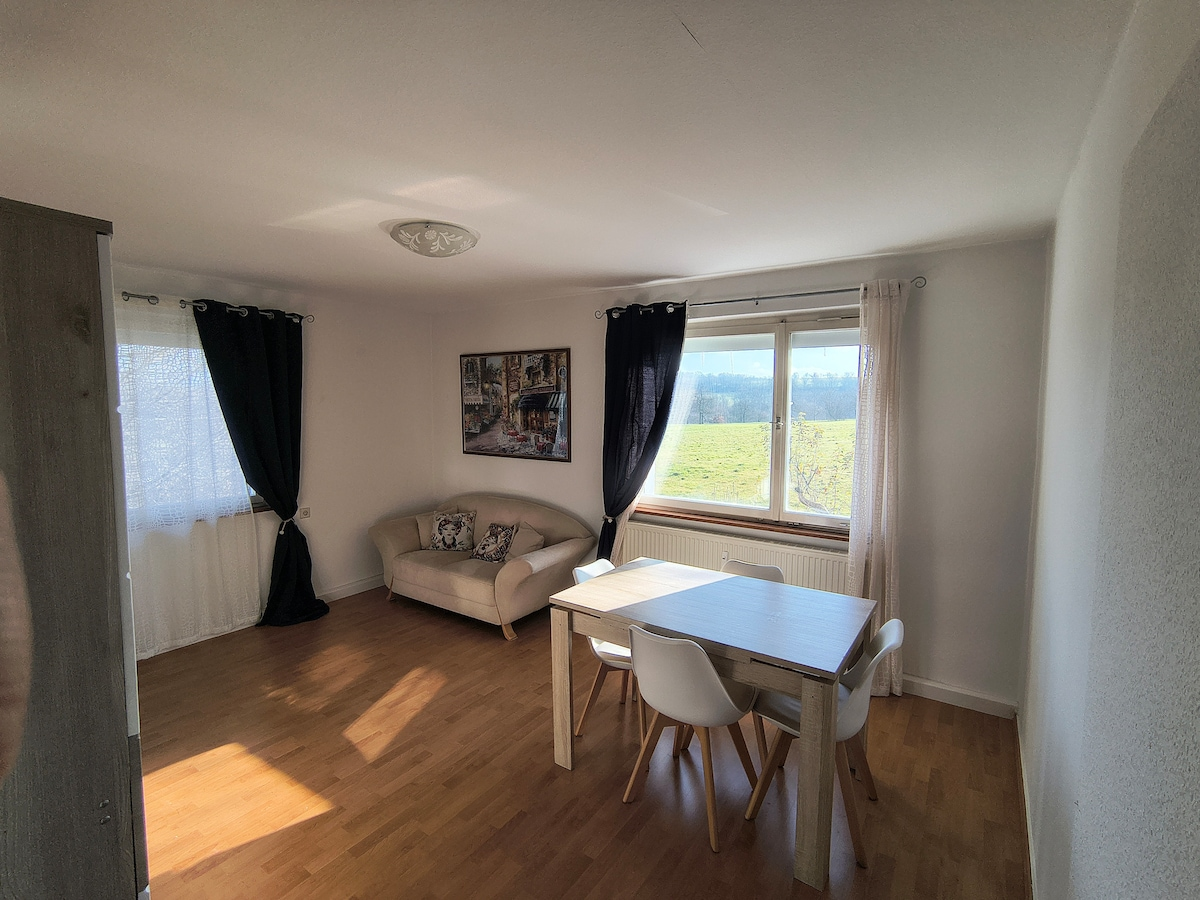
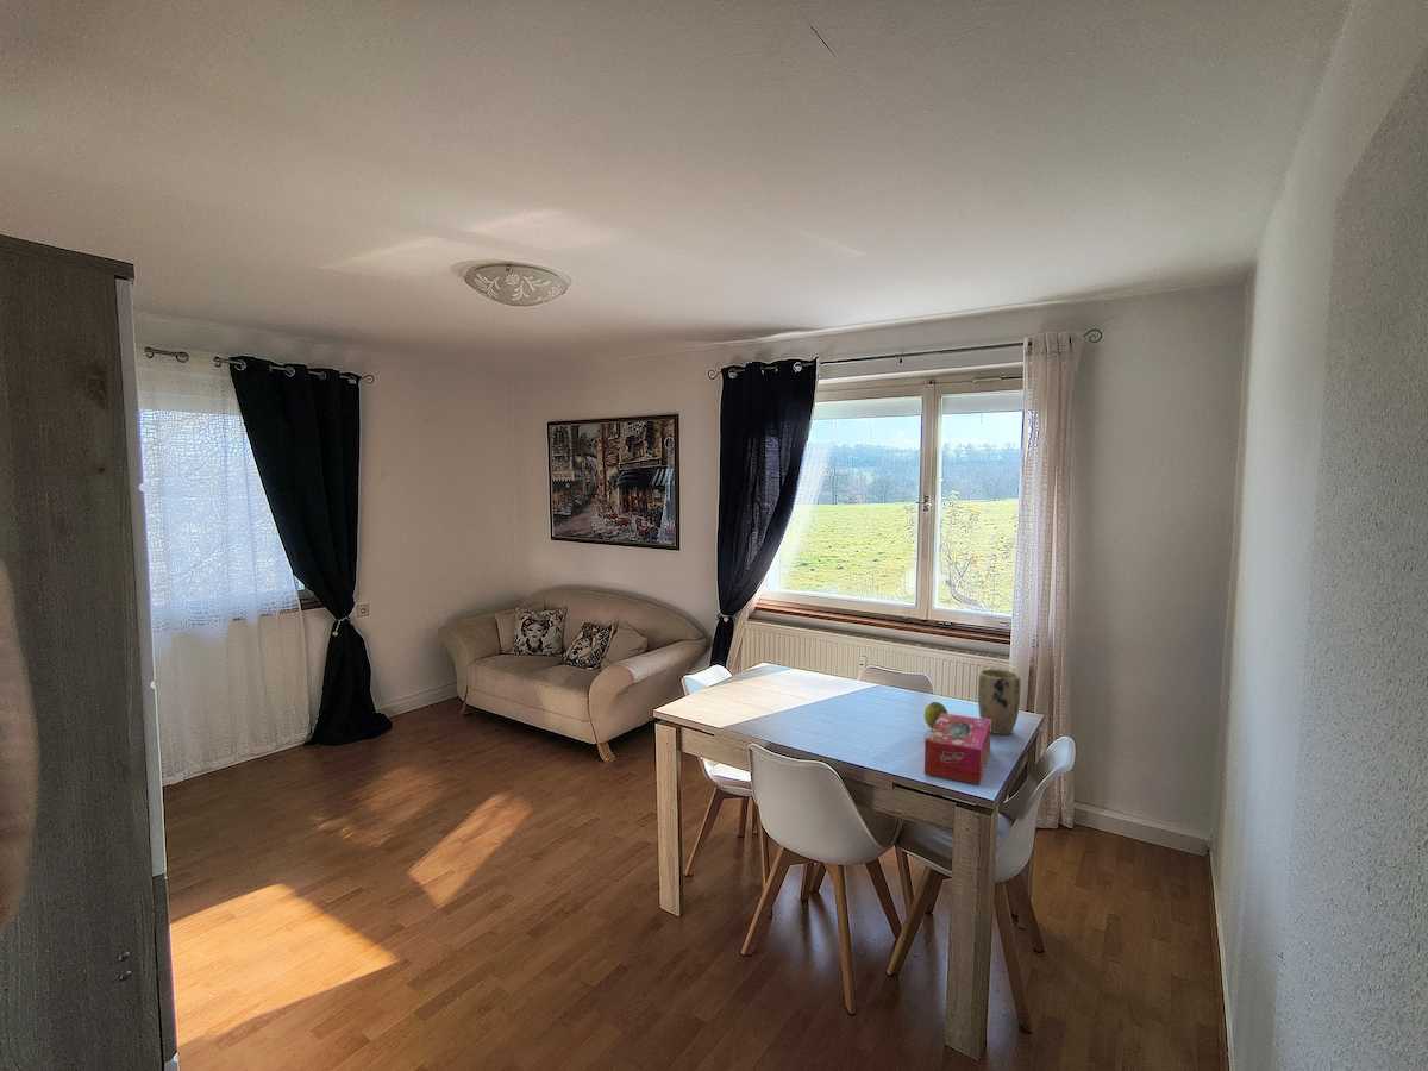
+ plant pot [977,668,1021,735]
+ fruit [923,701,948,729]
+ tissue box [923,713,991,785]
